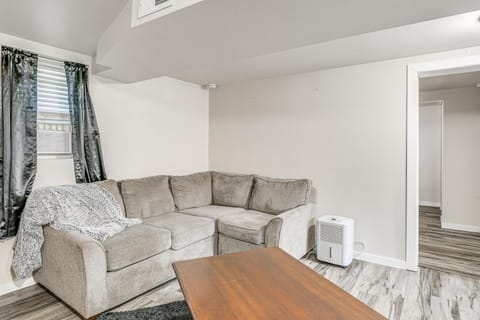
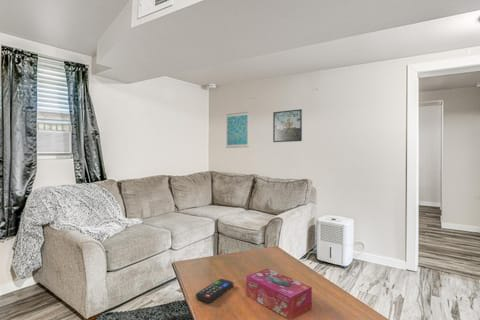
+ remote control [195,278,234,304]
+ tissue box [245,268,313,320]
+ wall art [225,111,250,149]
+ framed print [272,108,303,143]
